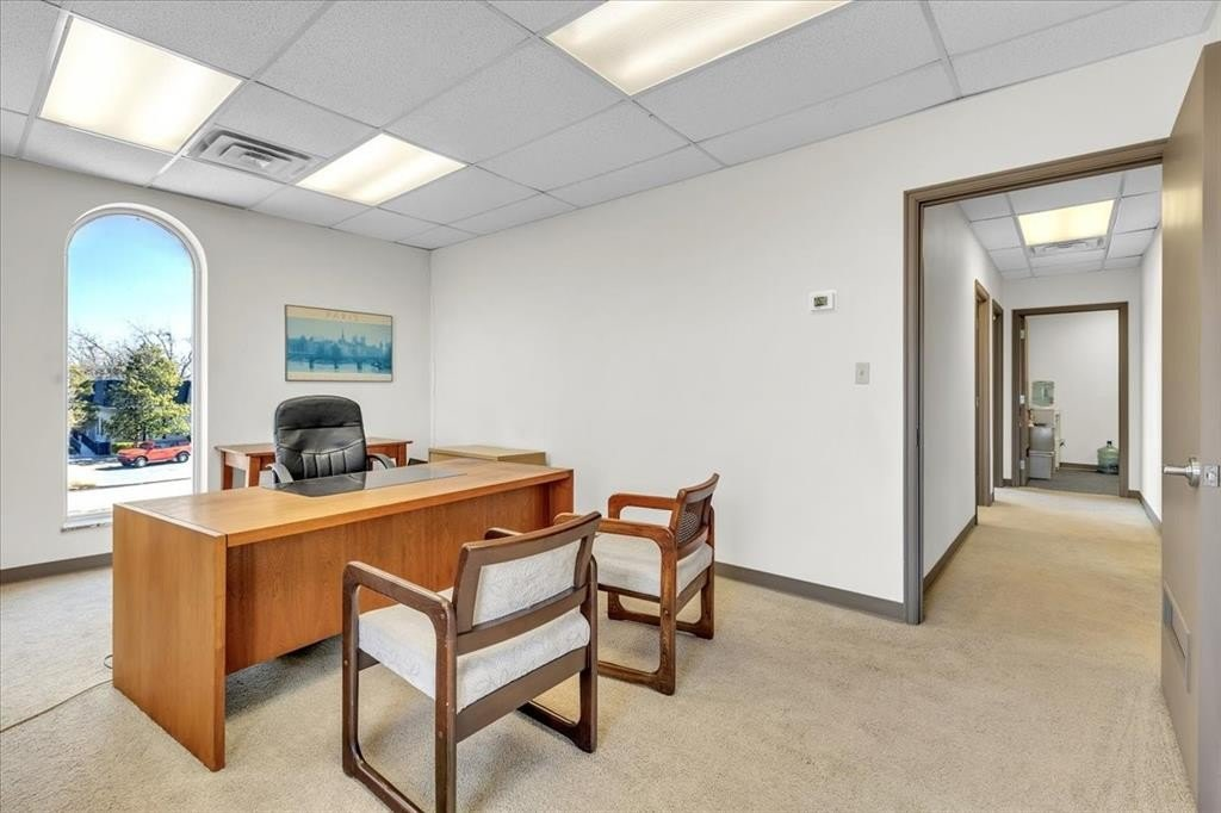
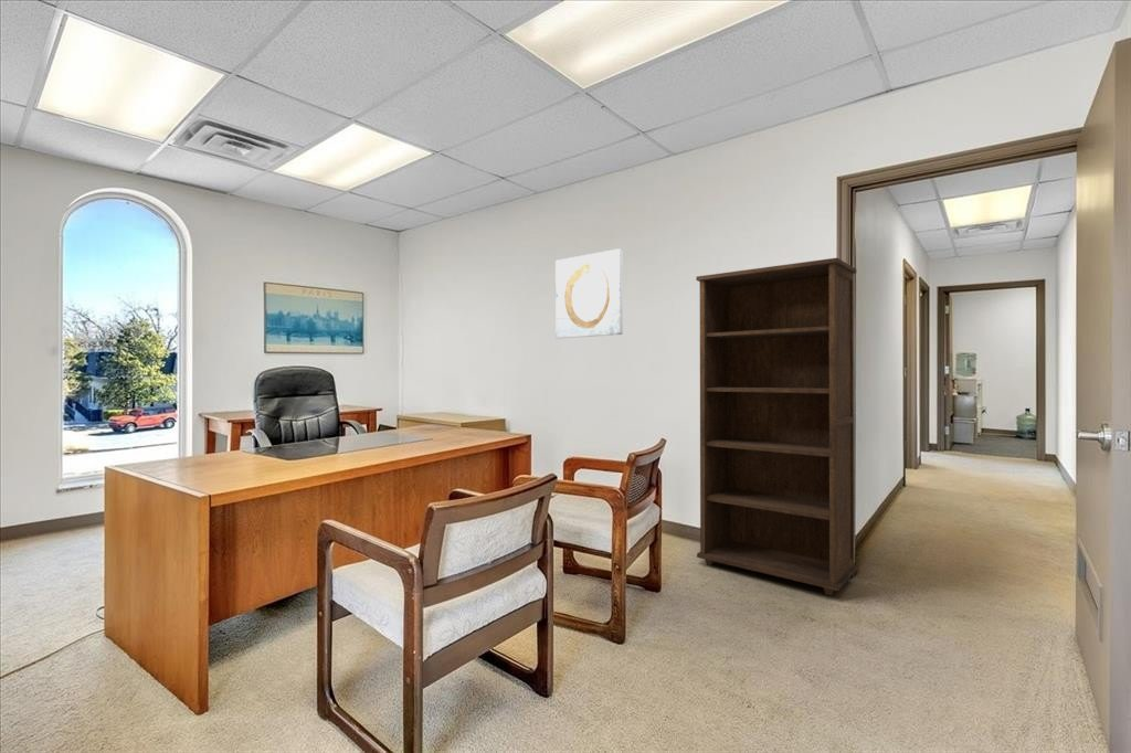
+ bookcase [695,256,858,596]
+ wall art [554,247,624,339]
